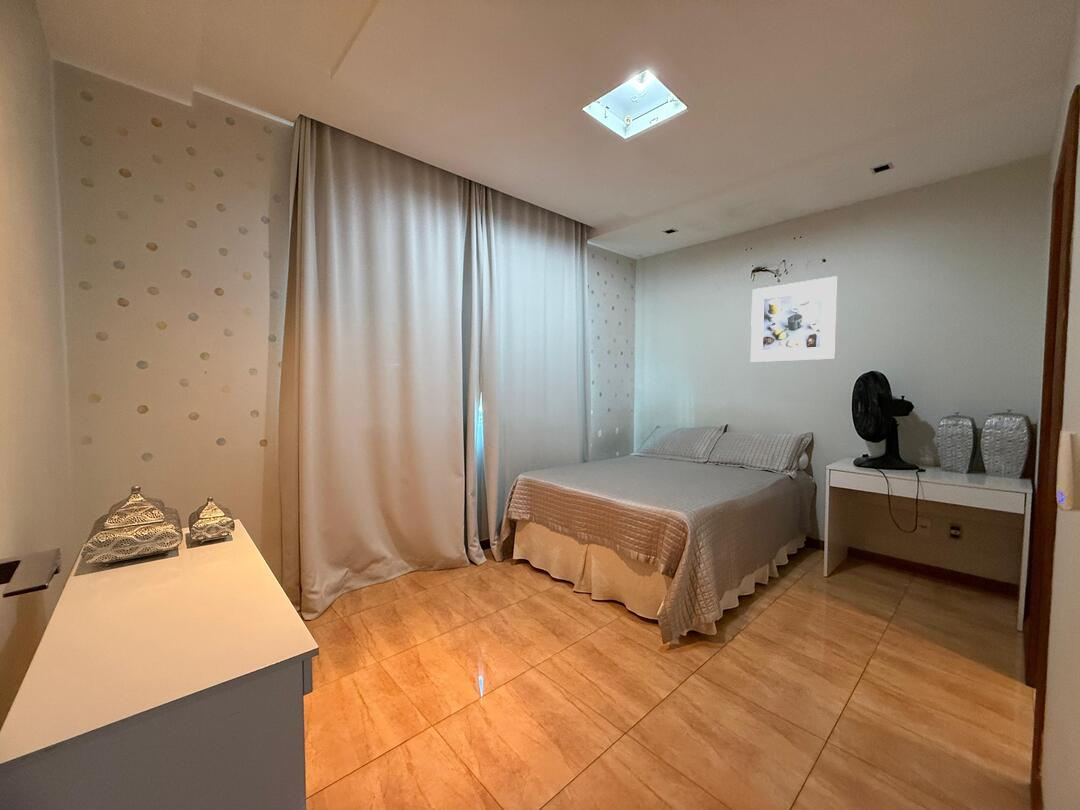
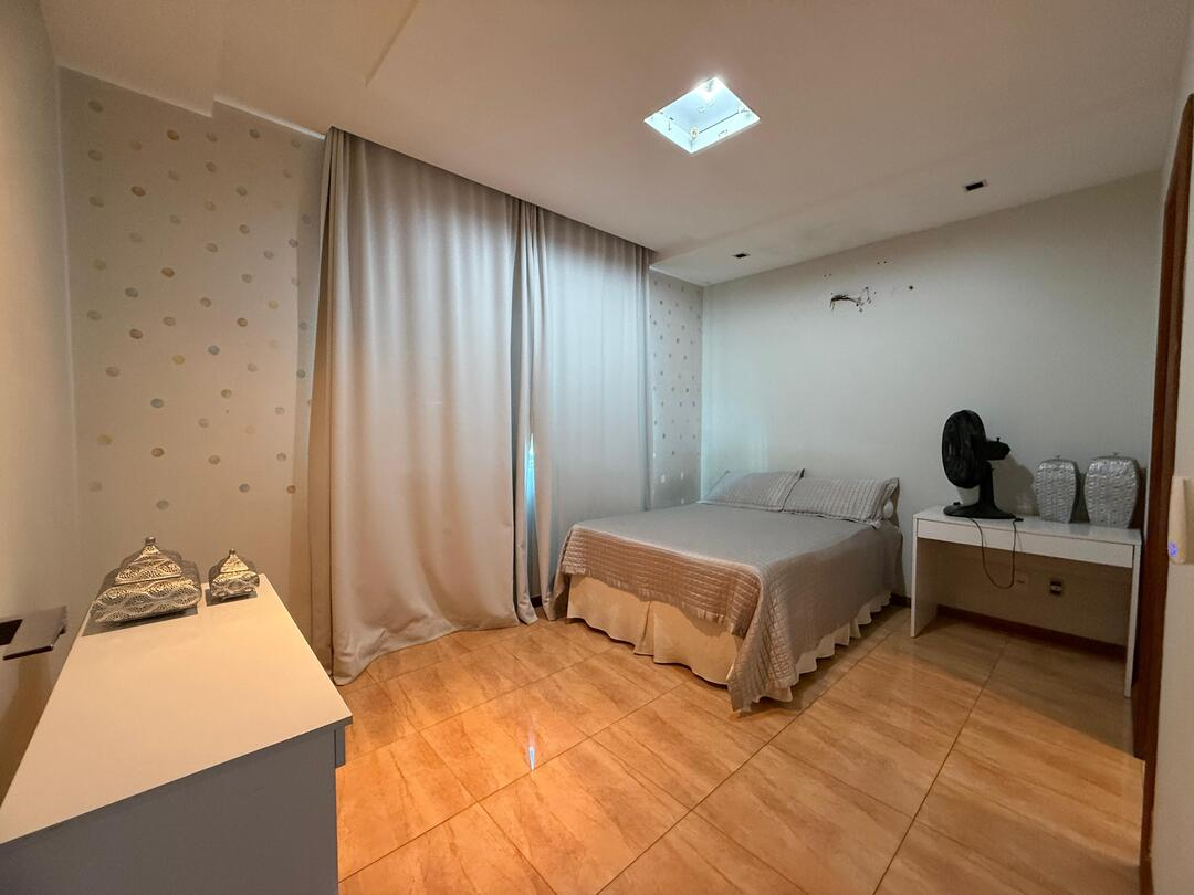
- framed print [750,275,838,363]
